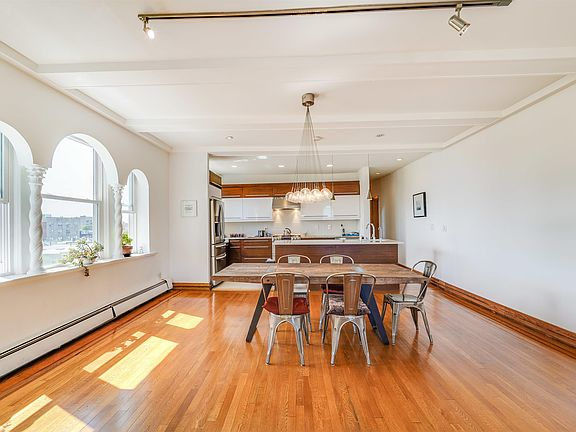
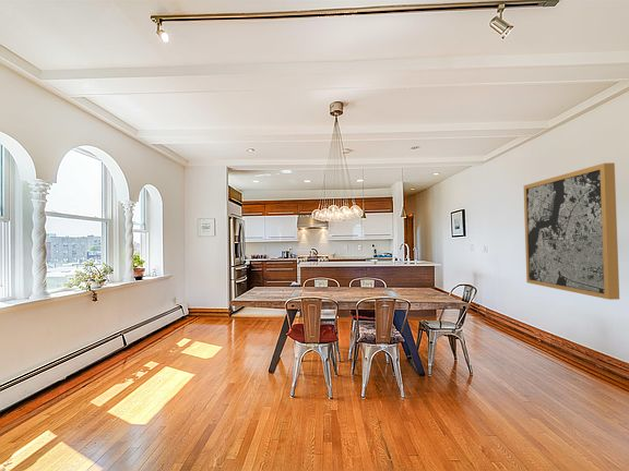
+ wall art [523,161,620,301]
